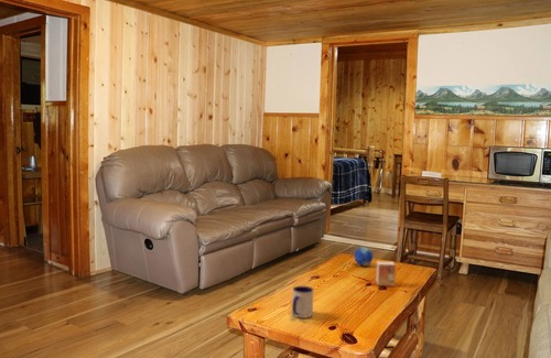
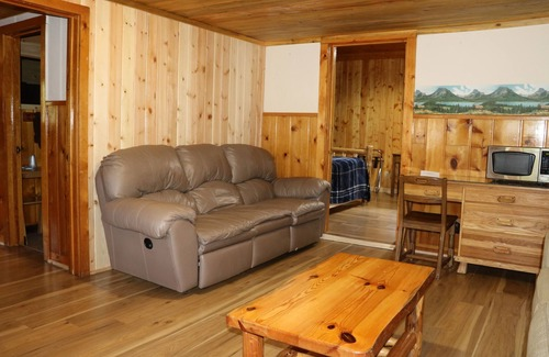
- decorative orb [353,247,374,267]
- small box [375,260,397,288]
- mug [291,285,314,319]
